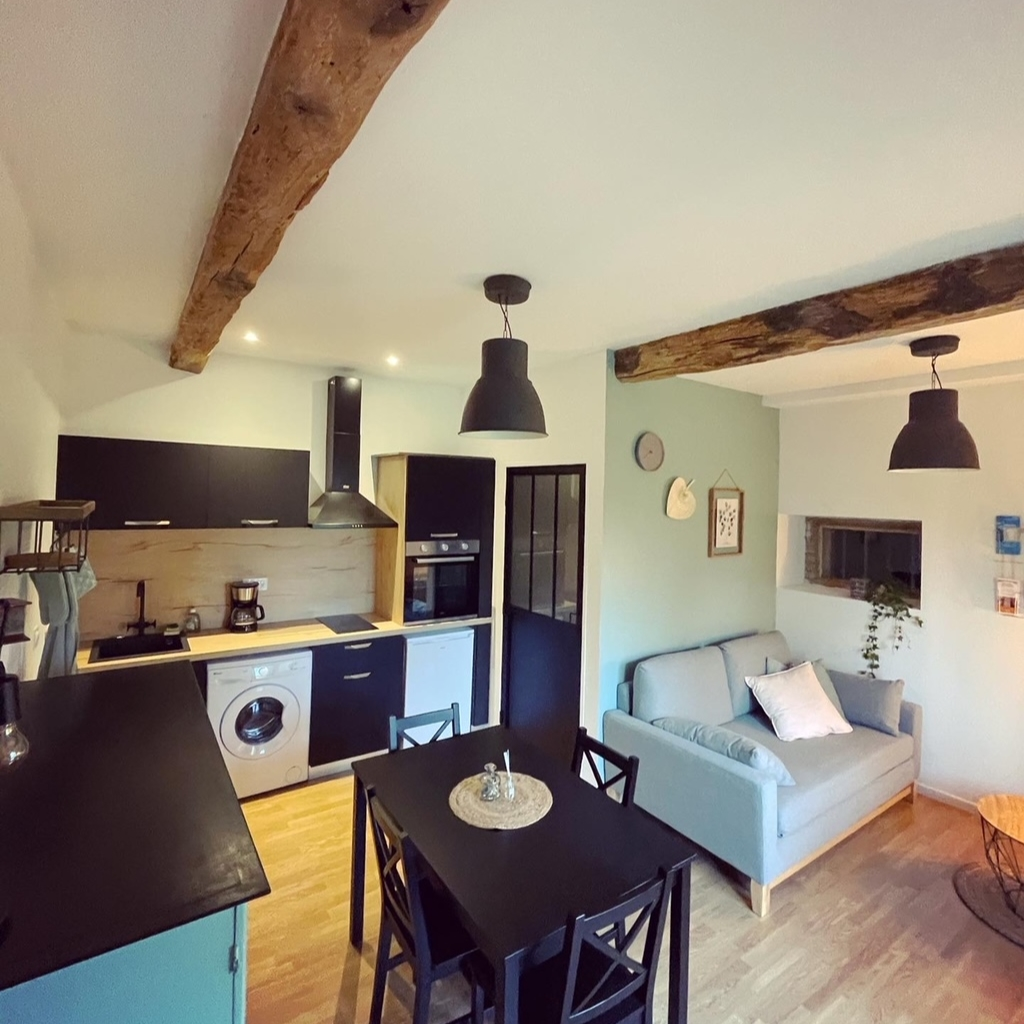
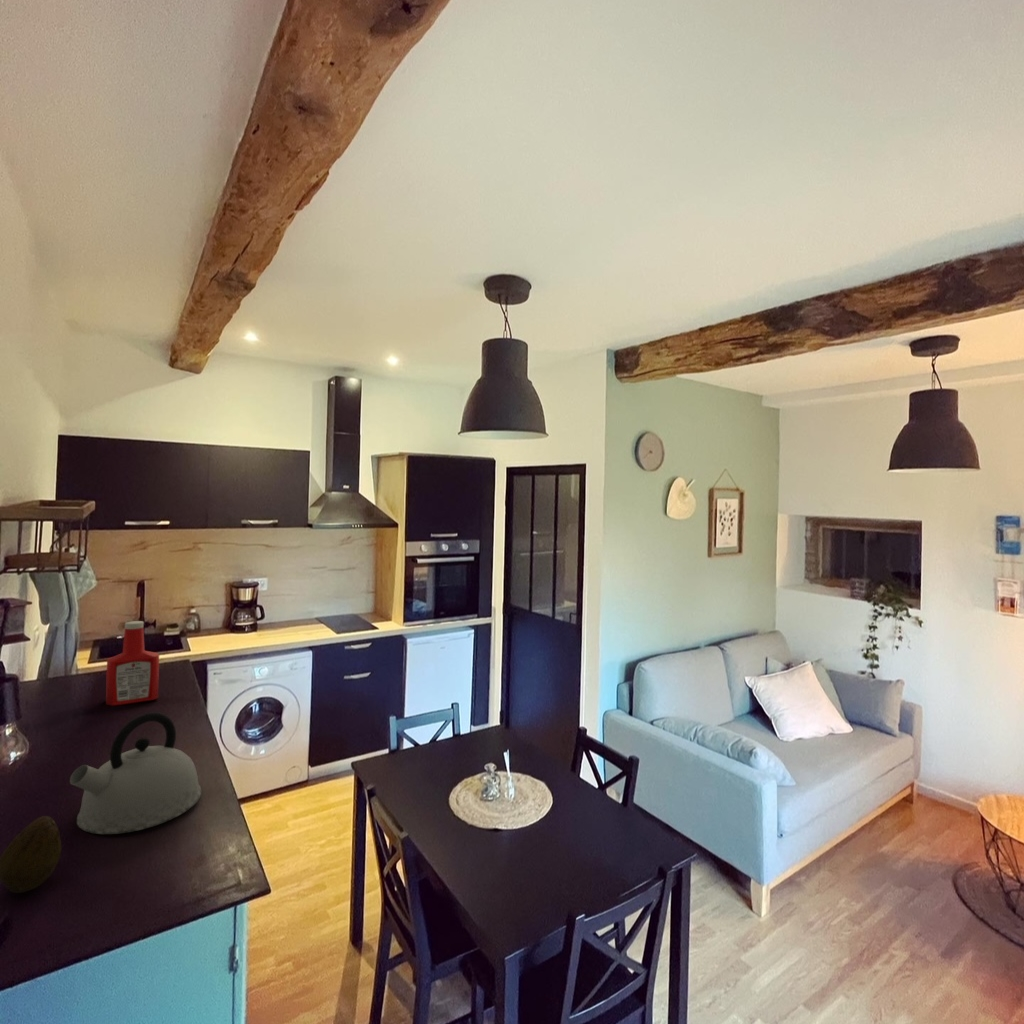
+ kettle [69,711,203,835]
+ soap bottle [105,620,160,706]
+ fruit [0,815,62,894]
